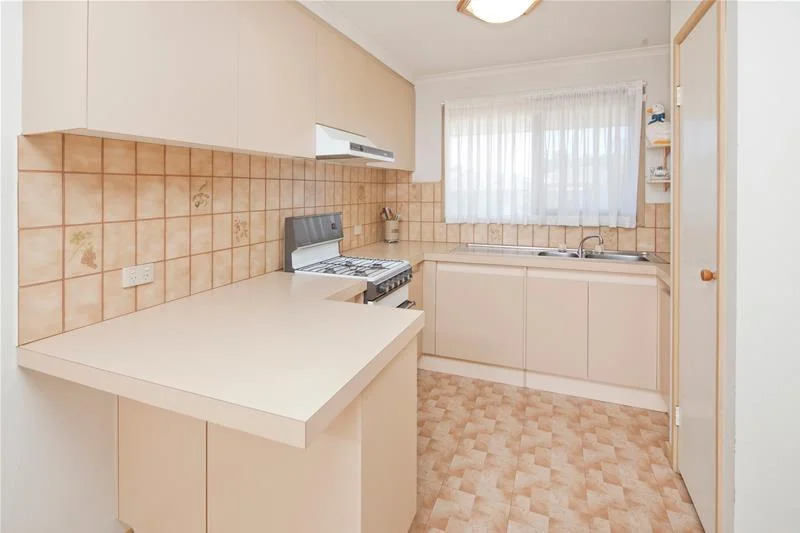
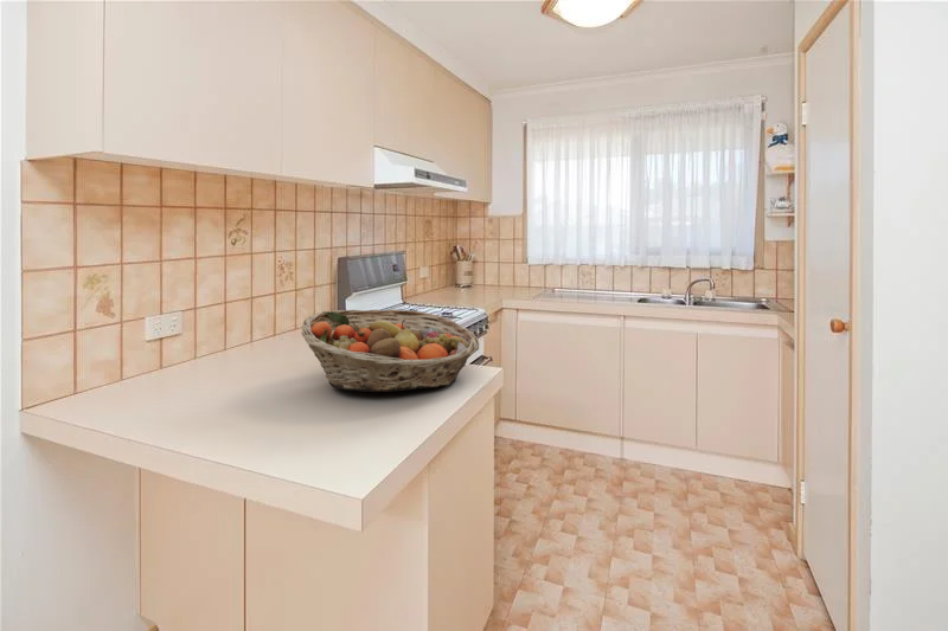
+ fruit basket [300,308,480,393]
